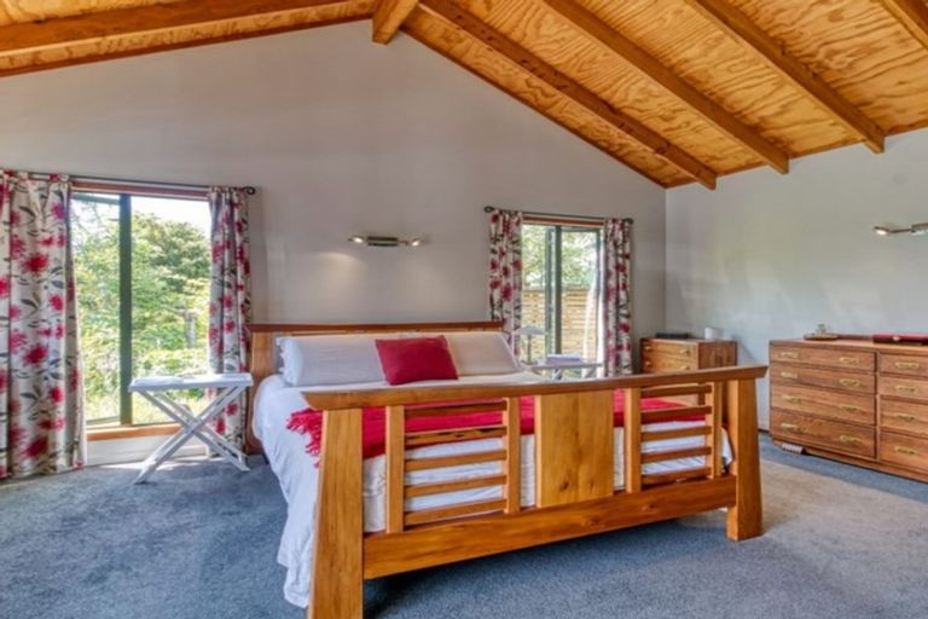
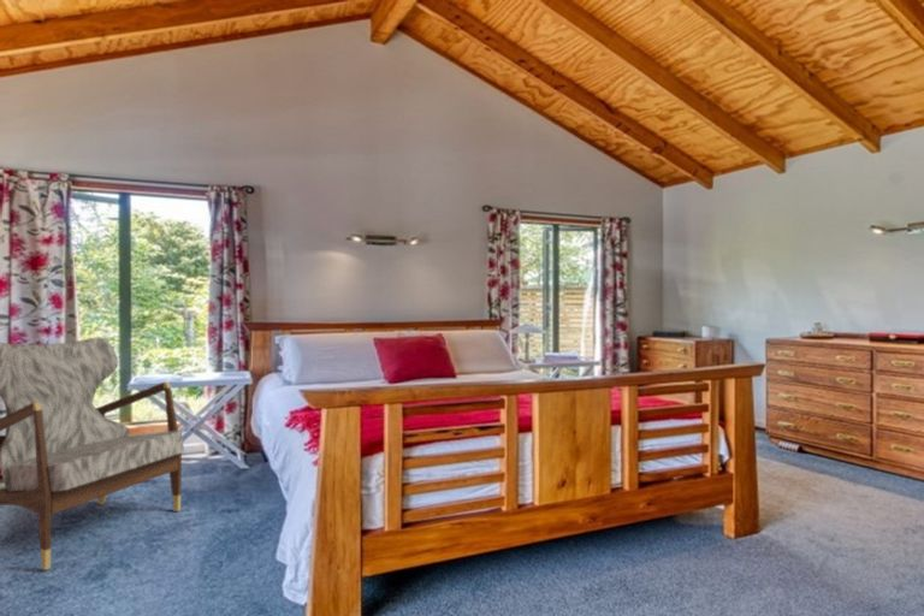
+ armchair [0,337,185,571]
